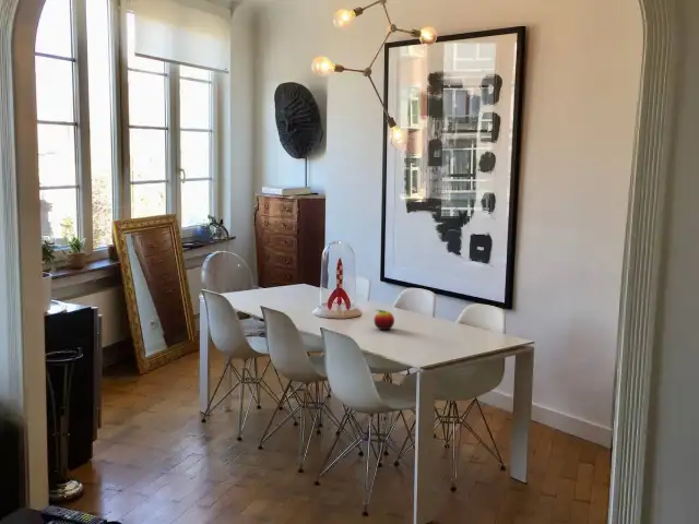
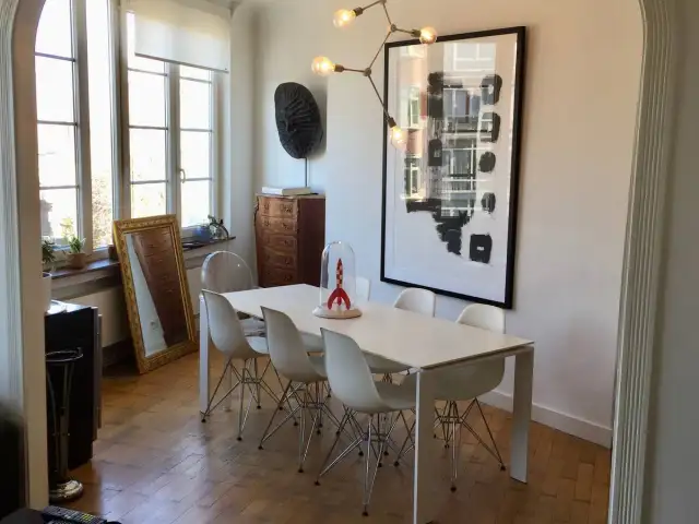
- fruit [374,309,395,331]
